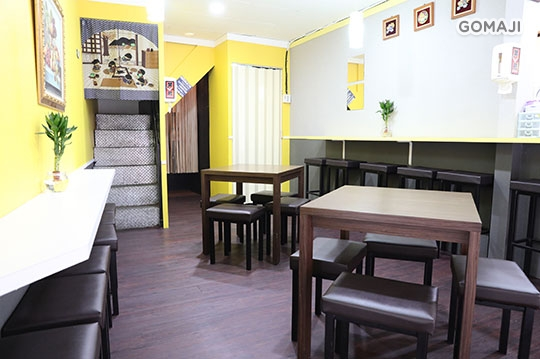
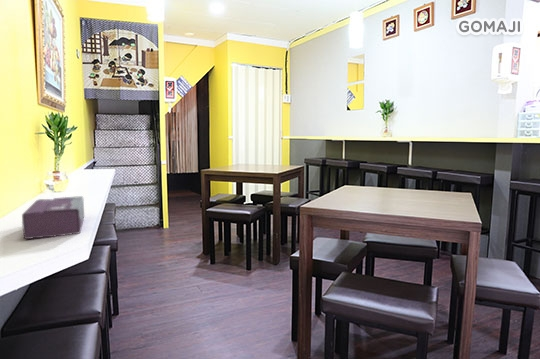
+ tissue box [21,195,85,240]
